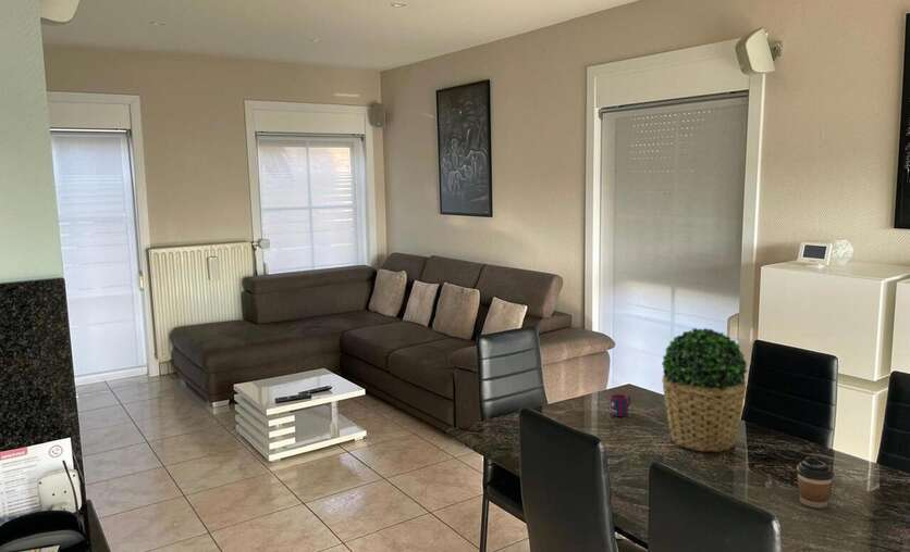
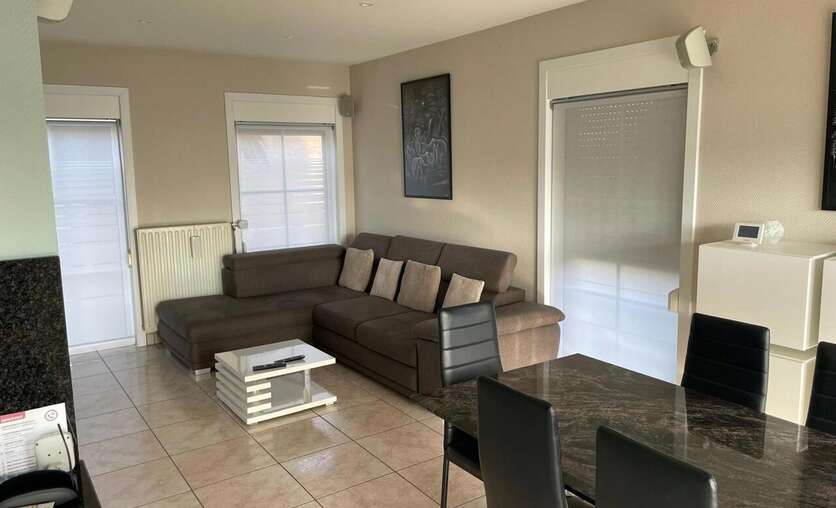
- potted plant [661,327,749,453]
- coffee cup [796,456,835,510]
- mug [608,393,631,417]
